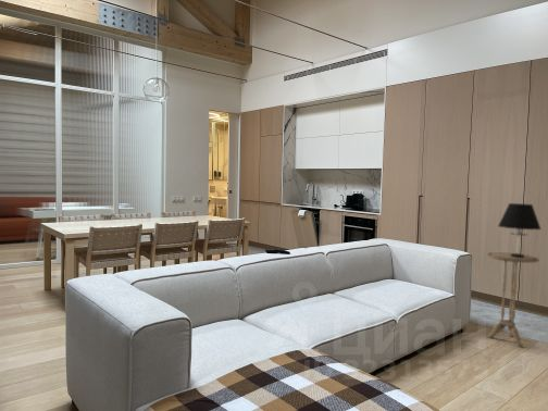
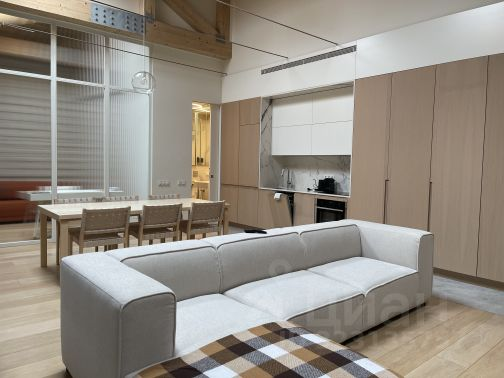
- table lamp [497,202,543,258]
- side table [486,251,540,348]
